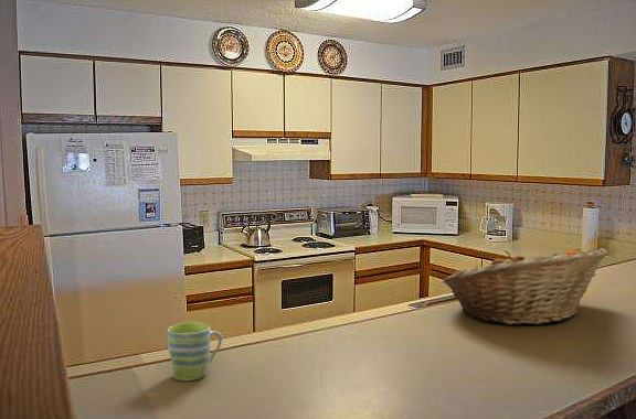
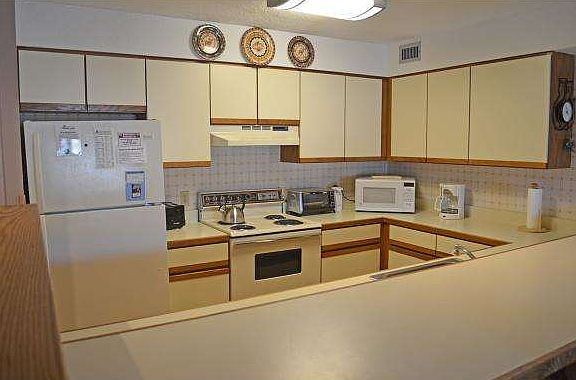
- fruit basket [442,247,610,326]
- mug [166,320,223,382]
